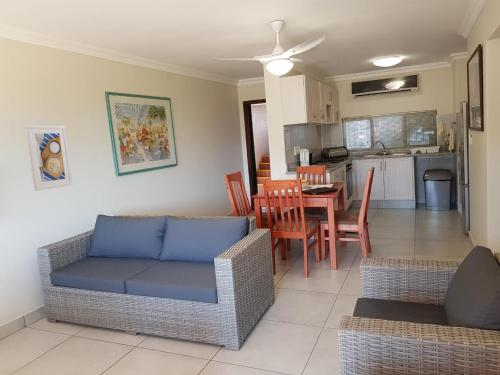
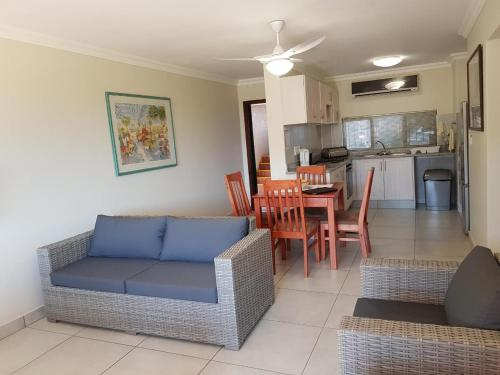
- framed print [24,124,74,192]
